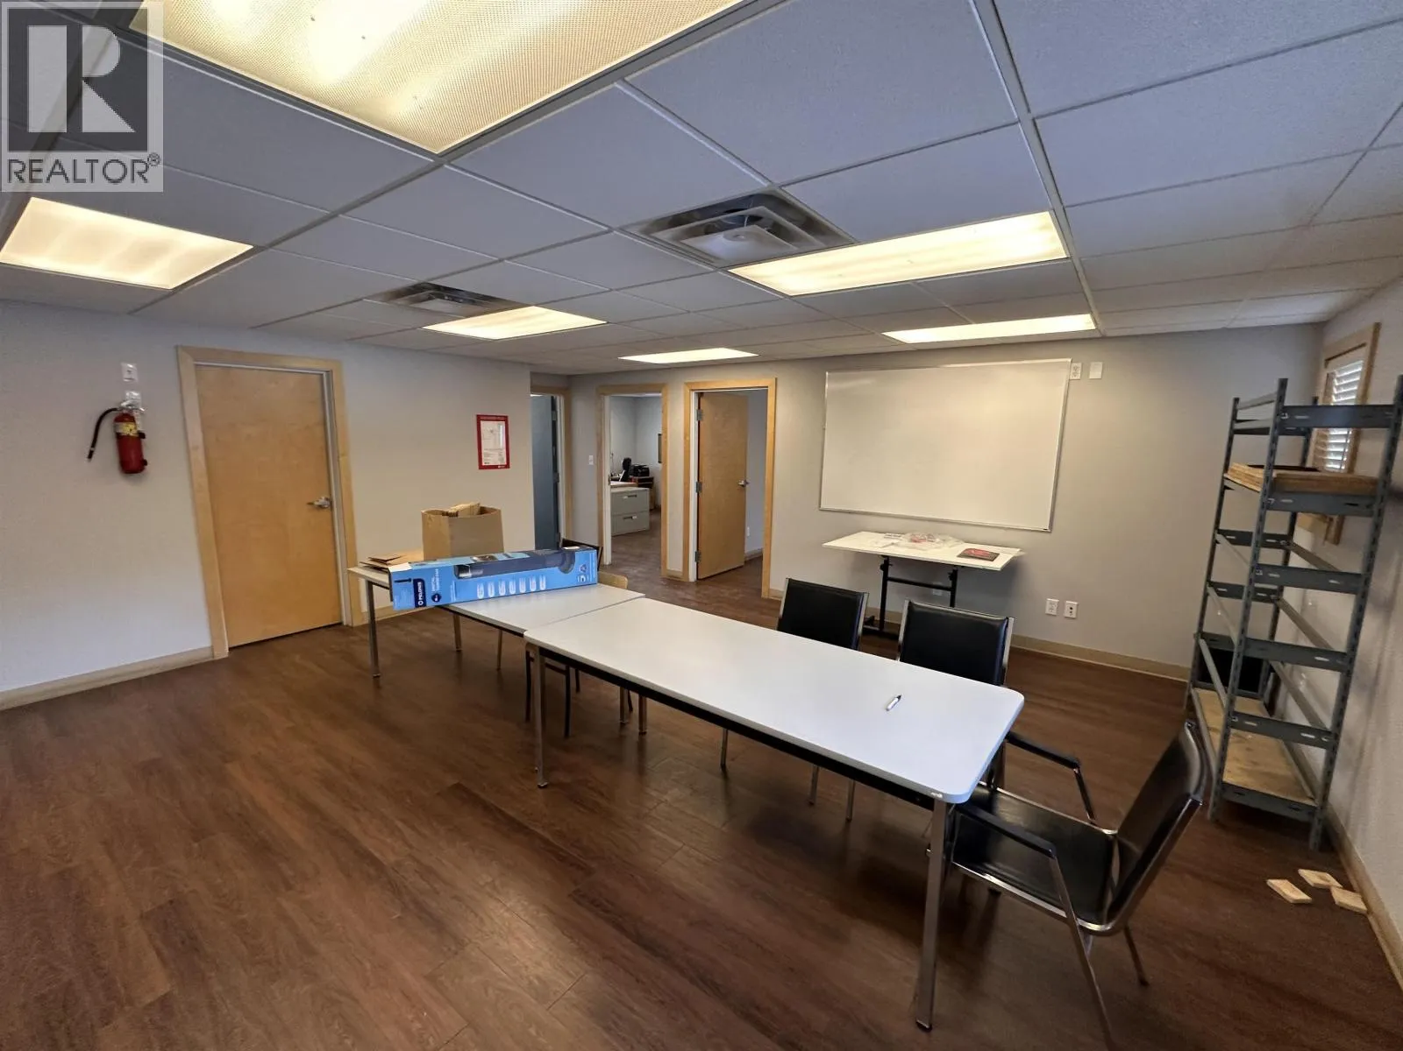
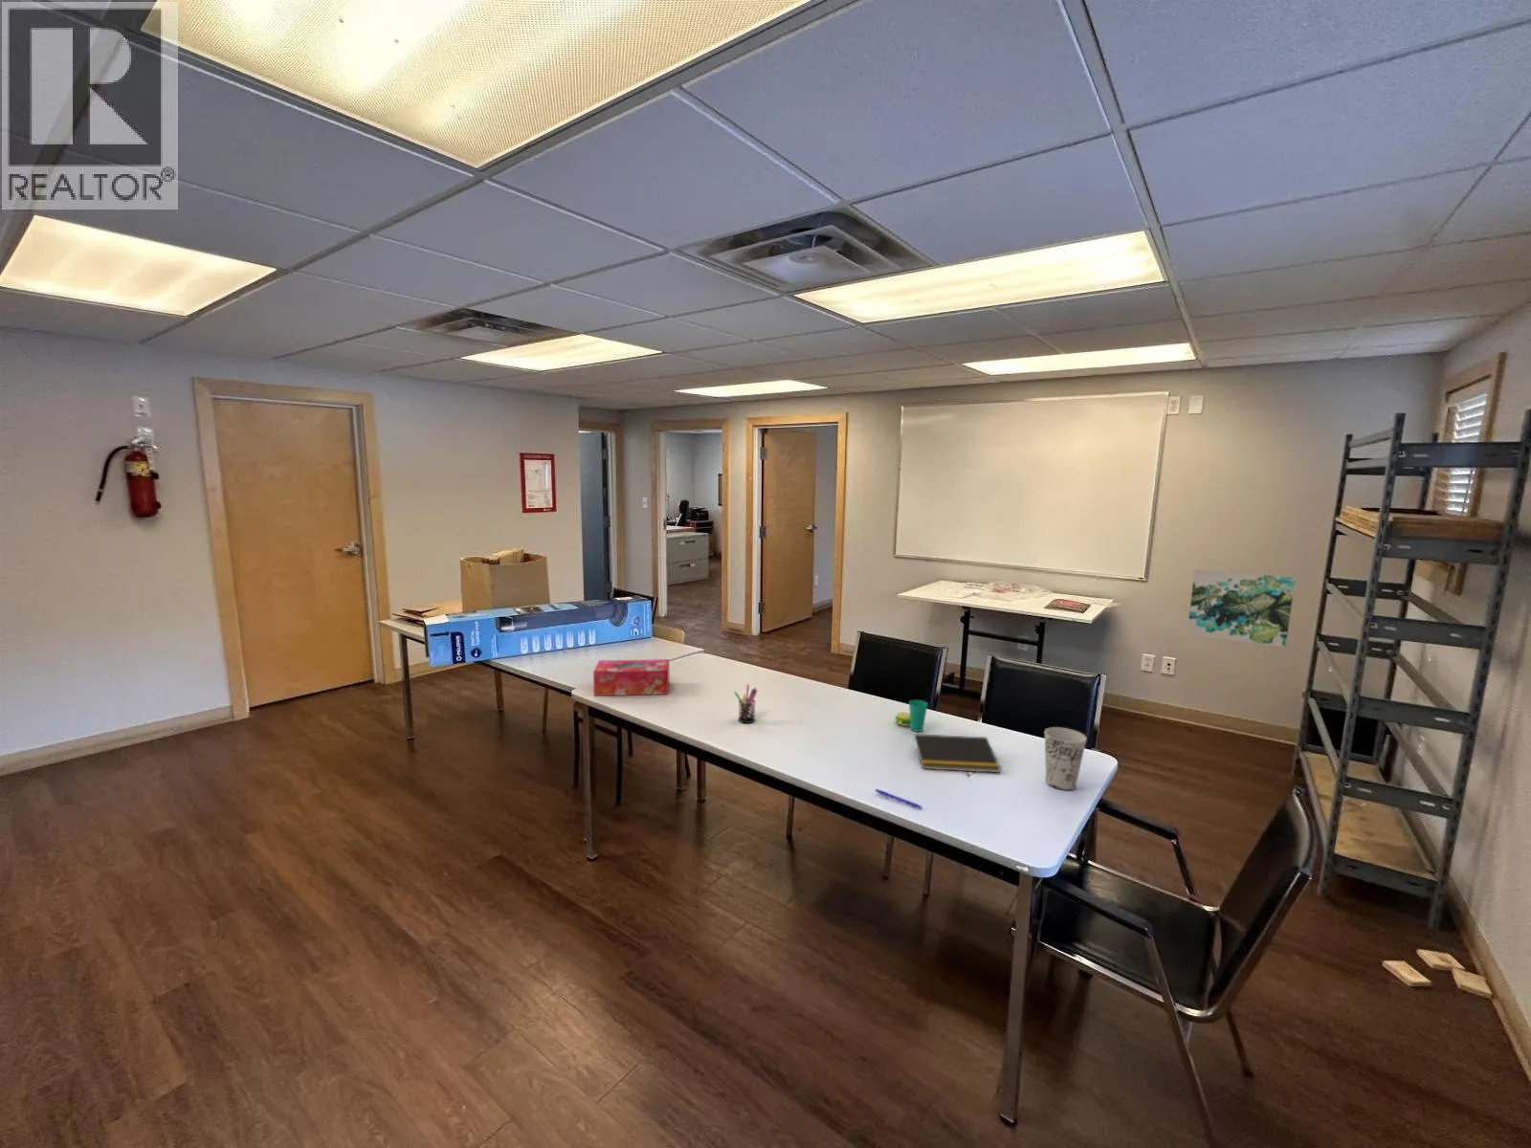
+ pen holder [733,683,758,725]
+ wall art [1186,568,1297,649]
+ cup [894,699,929,733]
+ pen [874,789,925,809]
+ tissue box [592,658,670,697]
+ notepad [911,733,1002,774]
+ cup [1044,726,1087,791]
